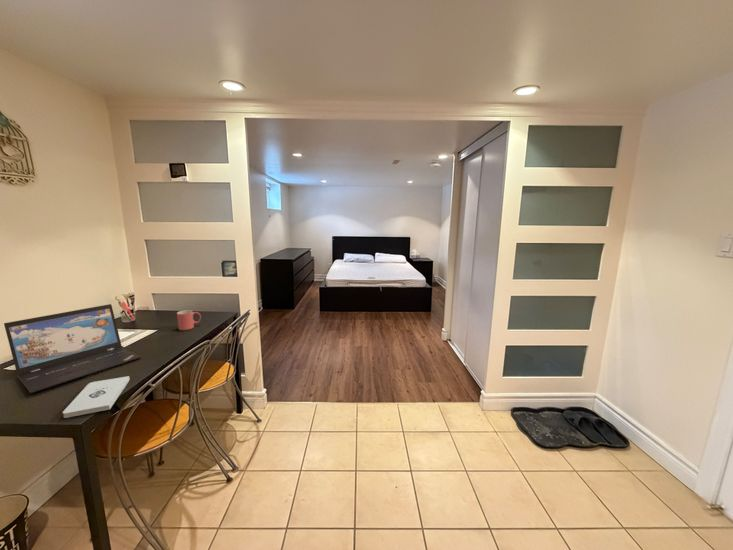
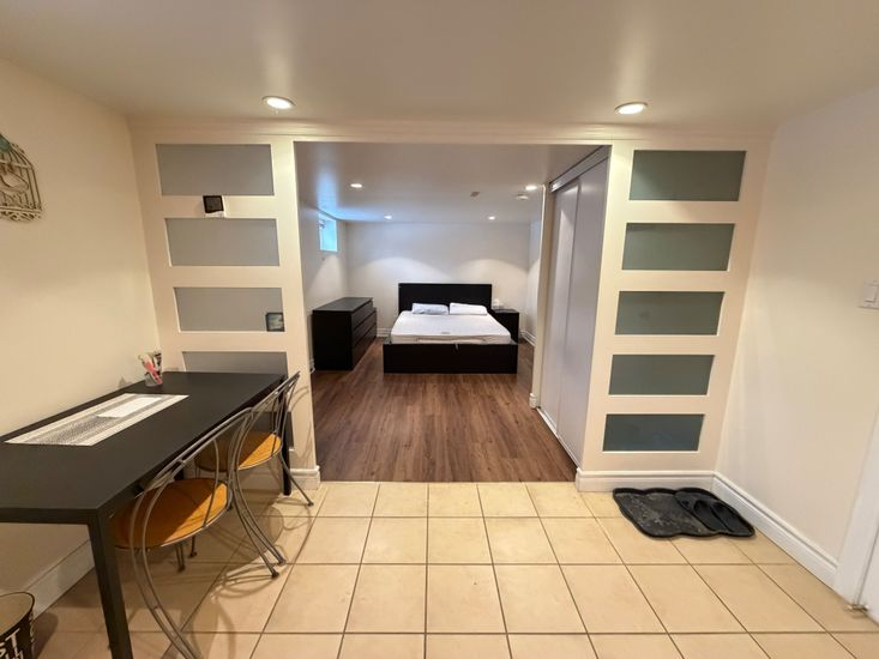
- laptop [3,303,142,394]
- mug [176,309,202,331]
- notepad [62,375,131,419]
